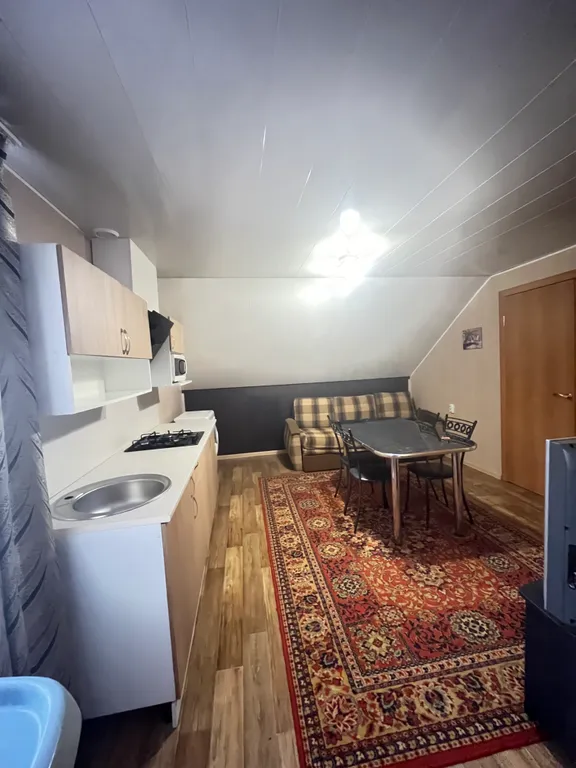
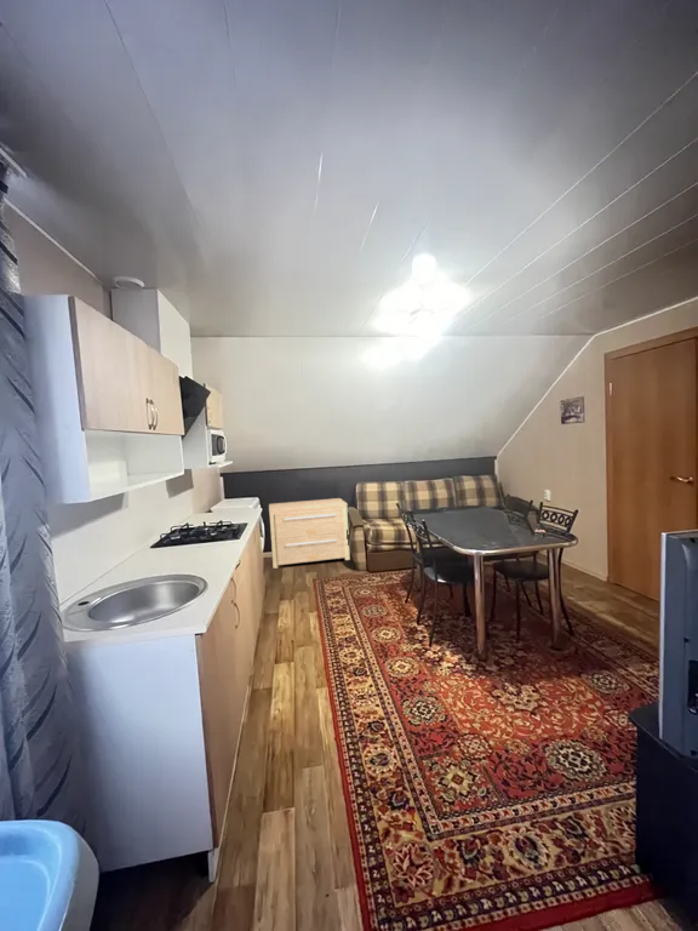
+ side table [268,497,351,570]
